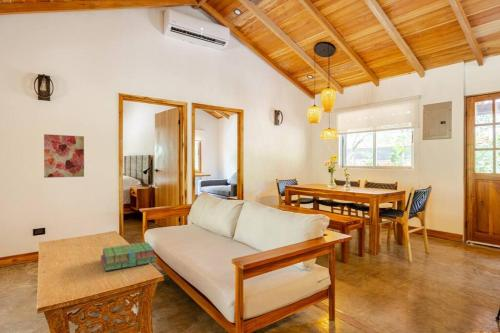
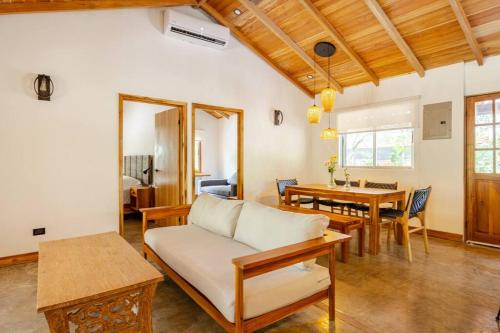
- stack of books [100,241,158,272]
- wall art [43,133,85,179]
